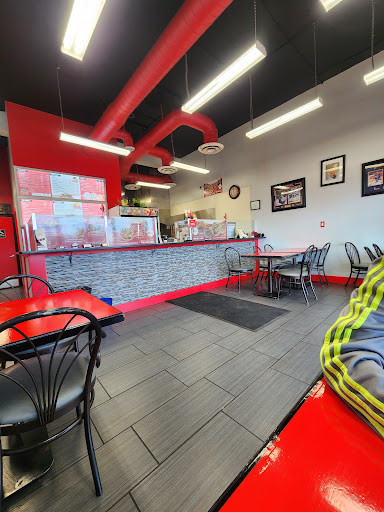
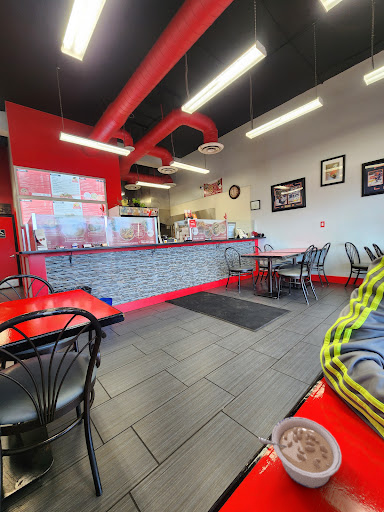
+ legume [258,416,343,489]
